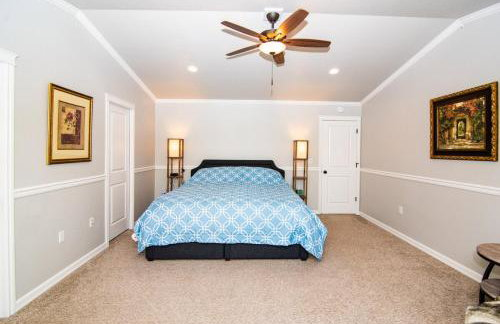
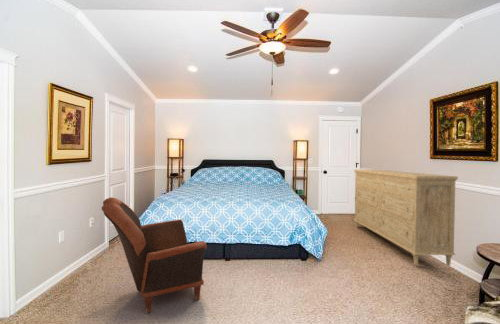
+ armchair [101,196,208,314]
+ dresser [353,169,459,267]
